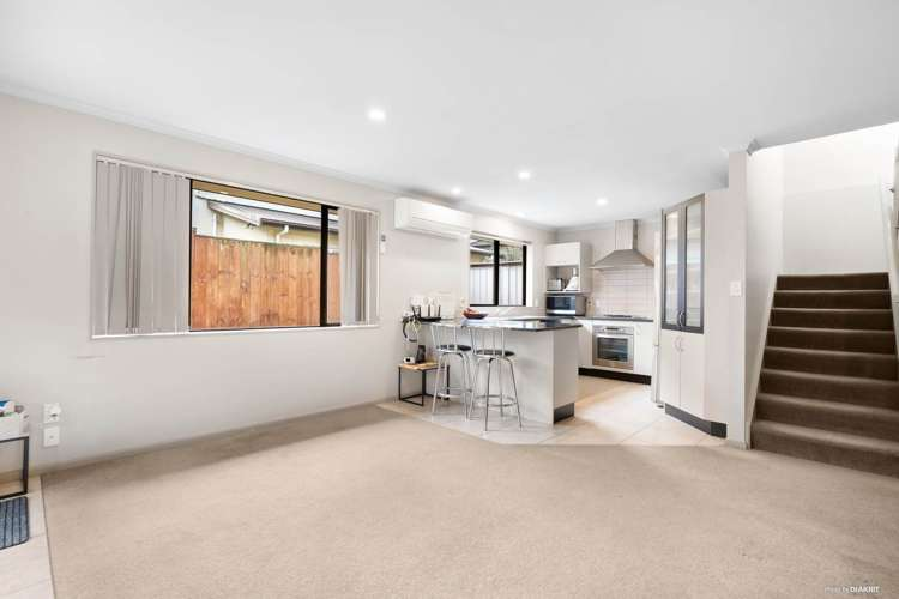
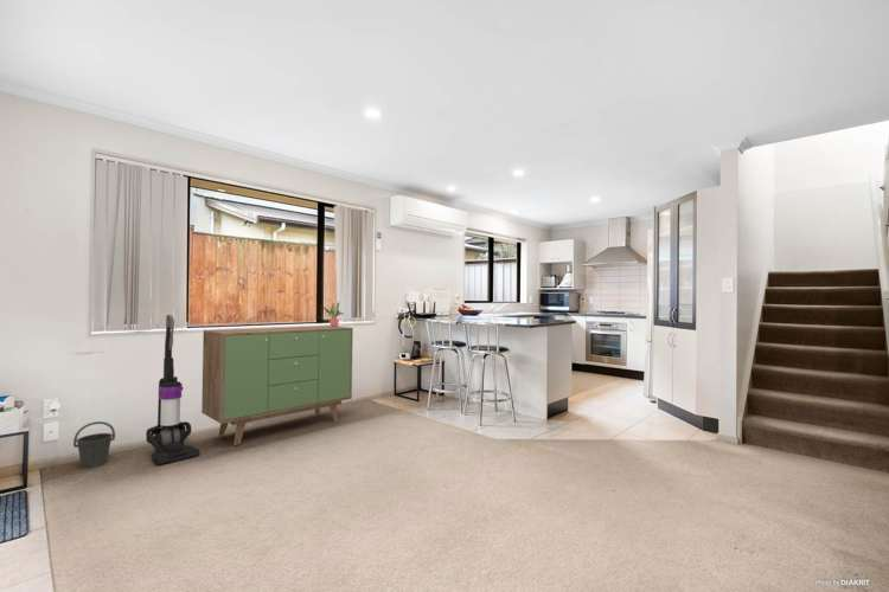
+ sideboard [200,324,354,446]
+ vacuum cleaner [145,314,200,465]
+ bucket [72,420,116,469]
+ potted plant [321,301,345,327]
